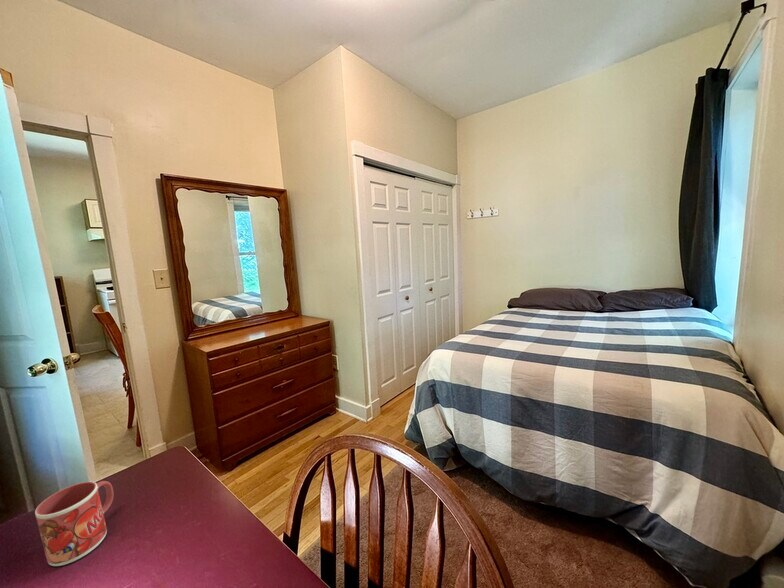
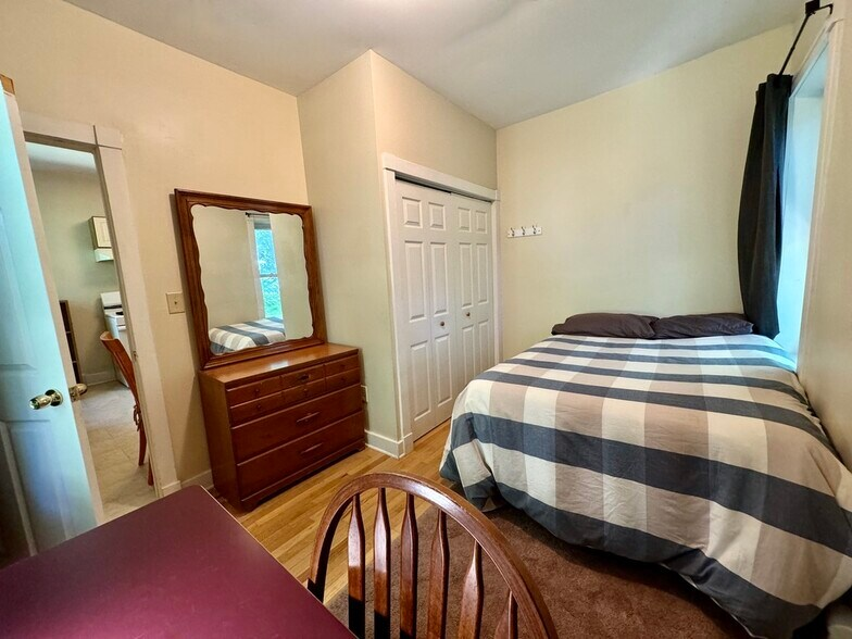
- mug [34,480,115,567]
